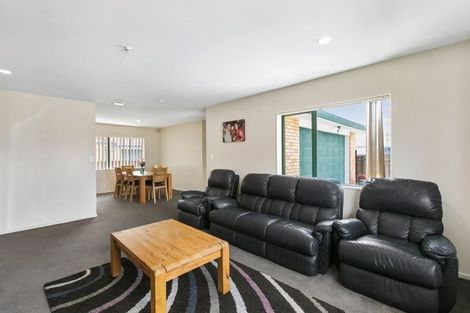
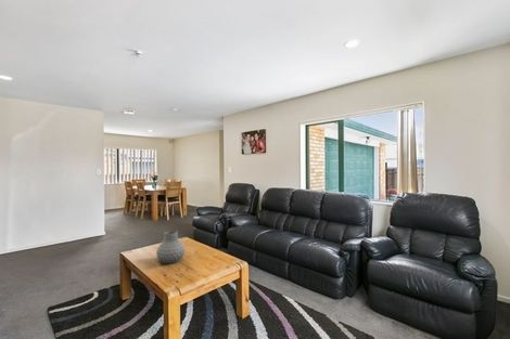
+ vase [155,230,186,264]
